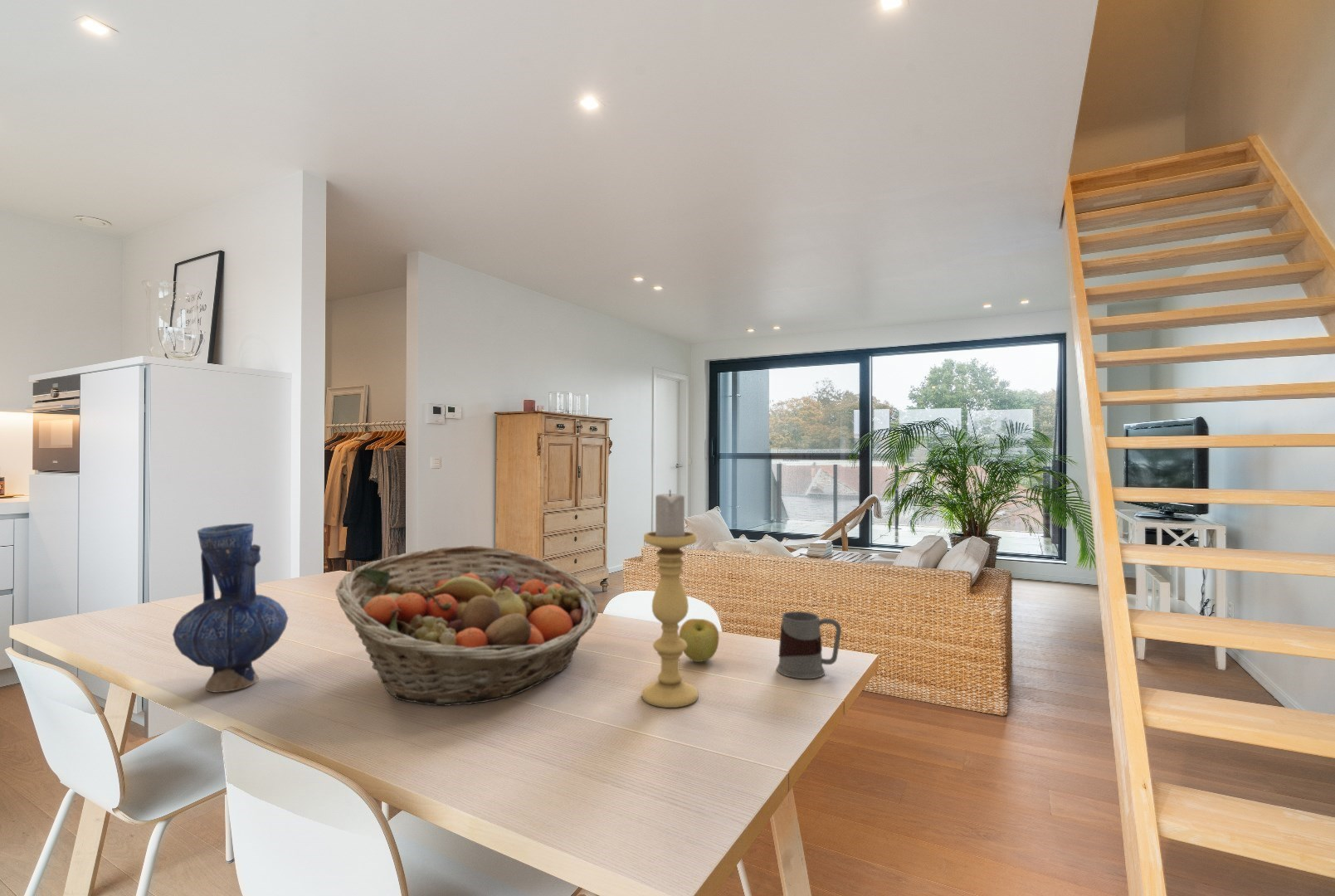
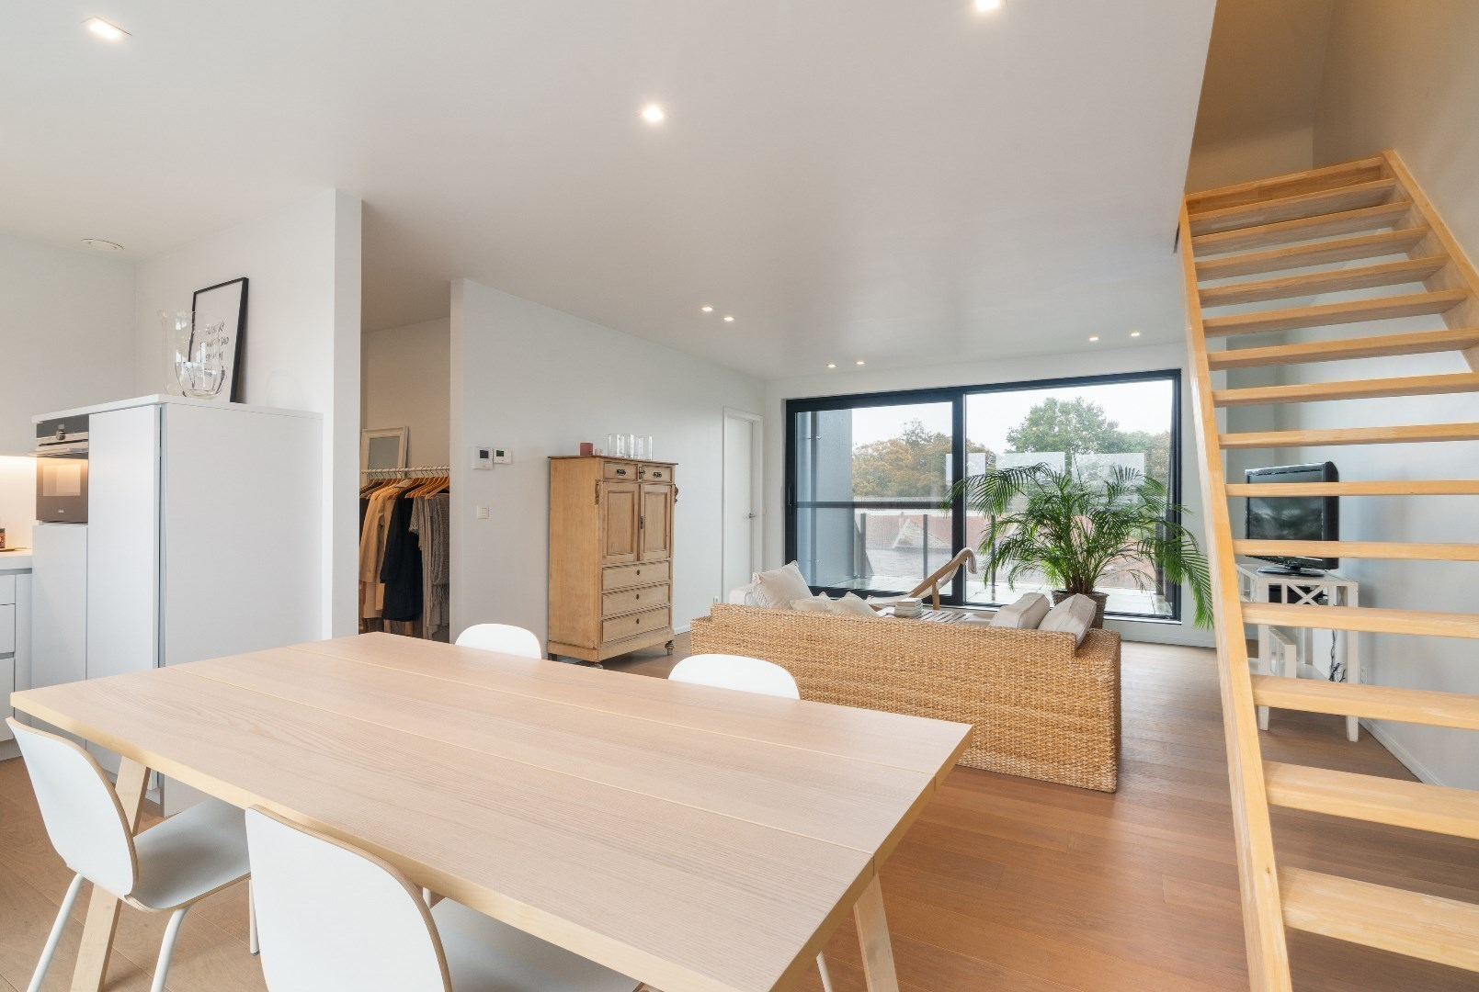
- mug [776,611,842,679]
- candle holder [641,489,699,709]
- fruit basket [334,544,599,707]
- apple [679,618,720,663]
- vase [172,523,289,694]
